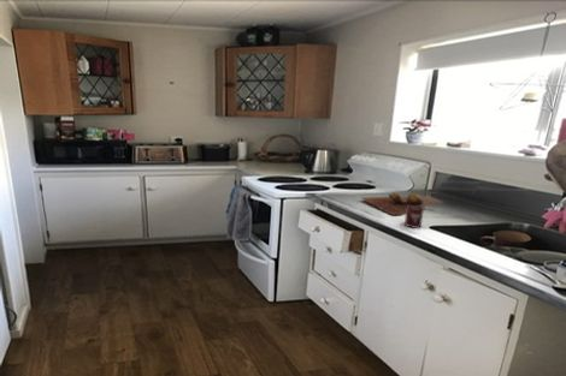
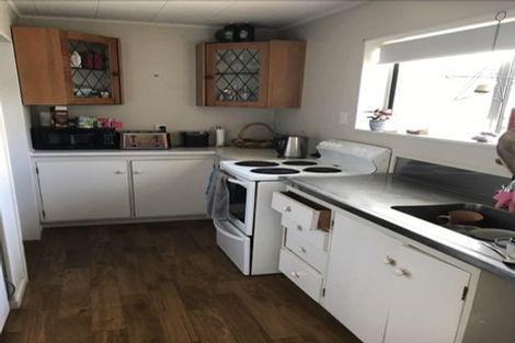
- cutting board [361,191,443,216]
- cup [403,205,425,229]
